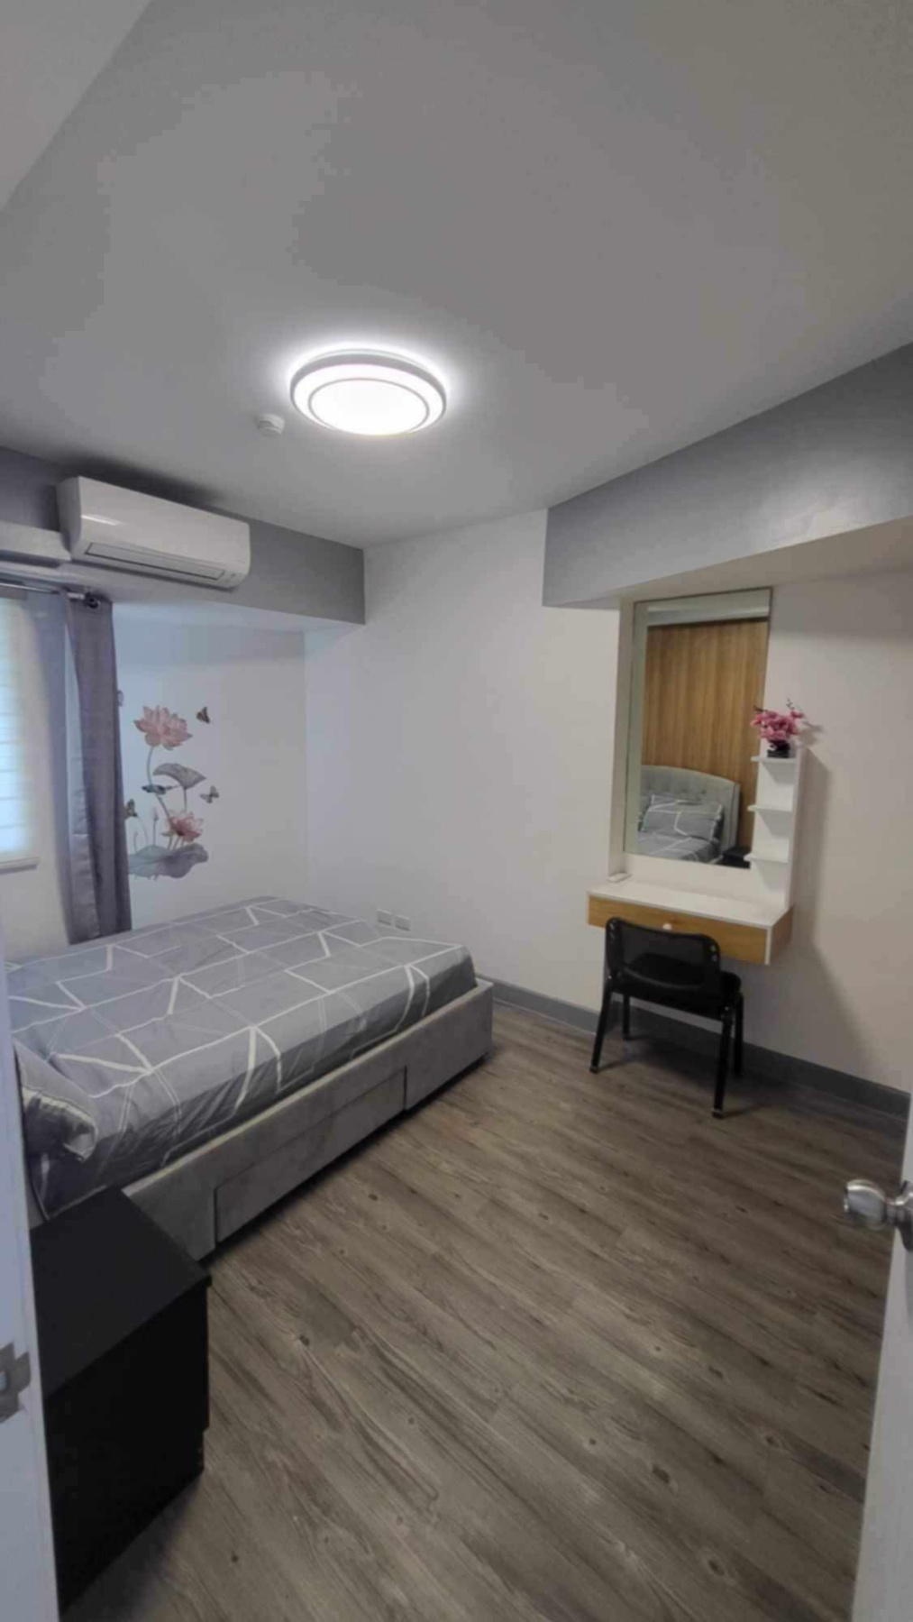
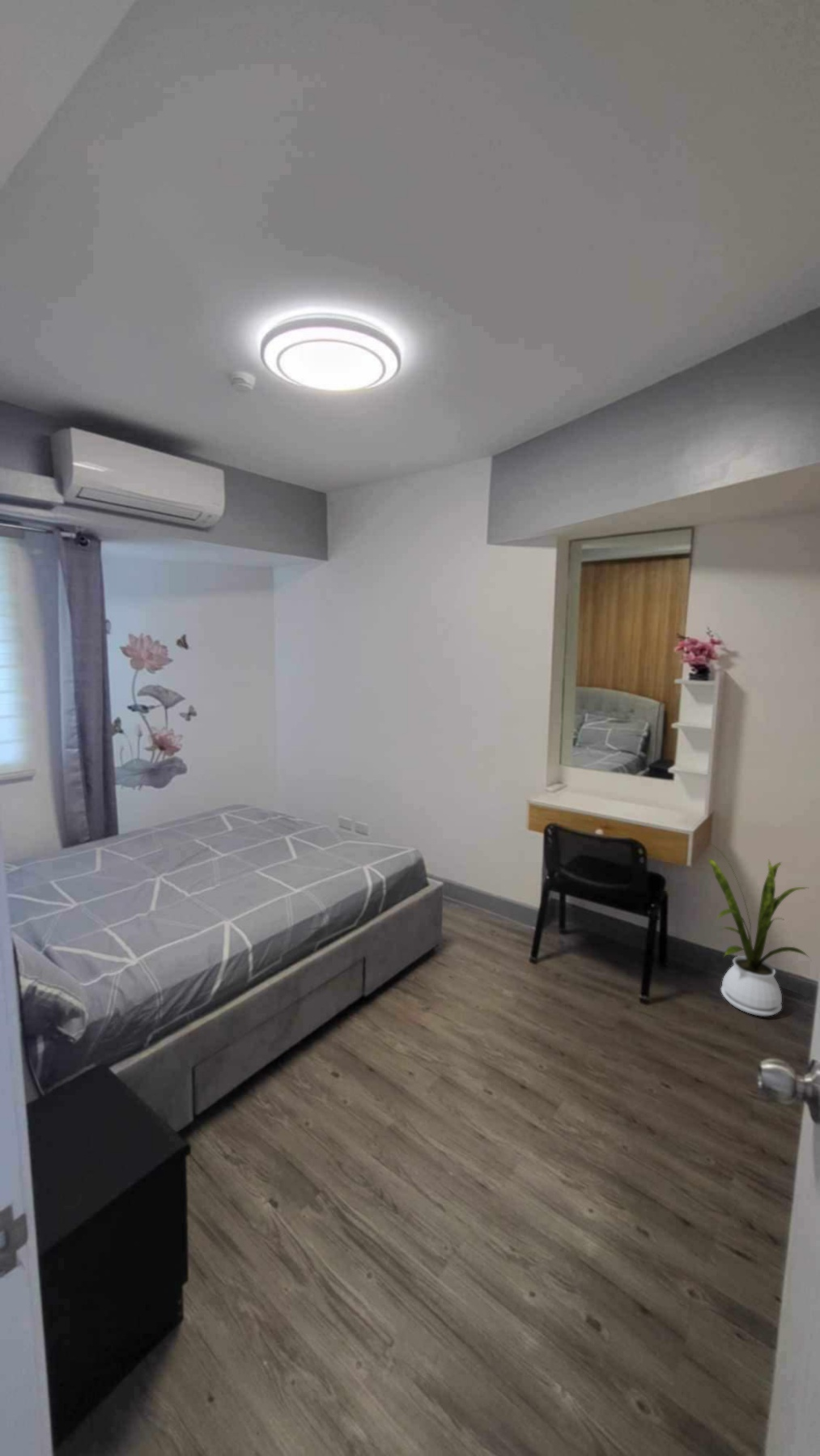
+ house plant [699,839,813,1017]
